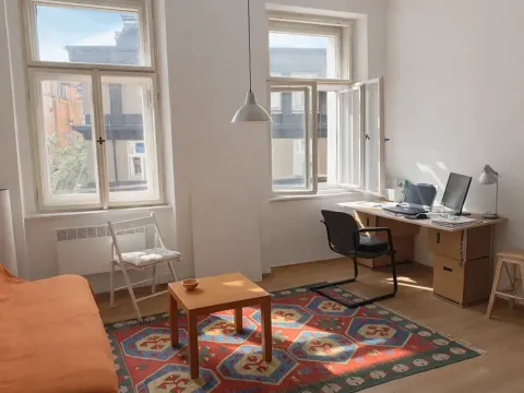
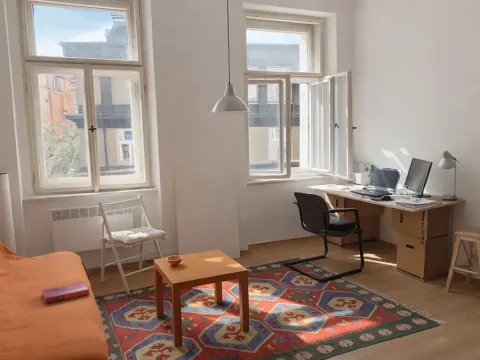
+ hardback book [41,280,90,305]
